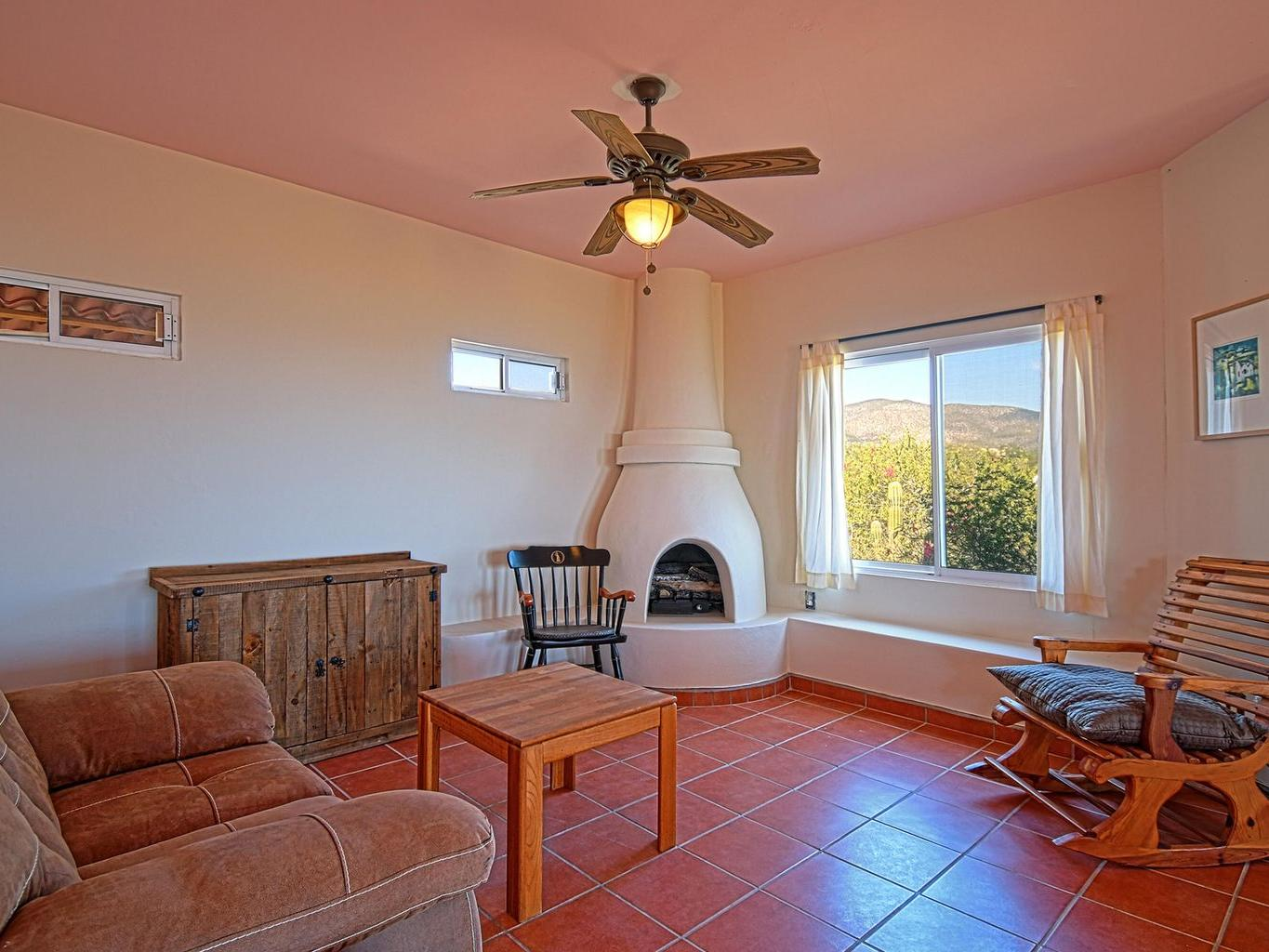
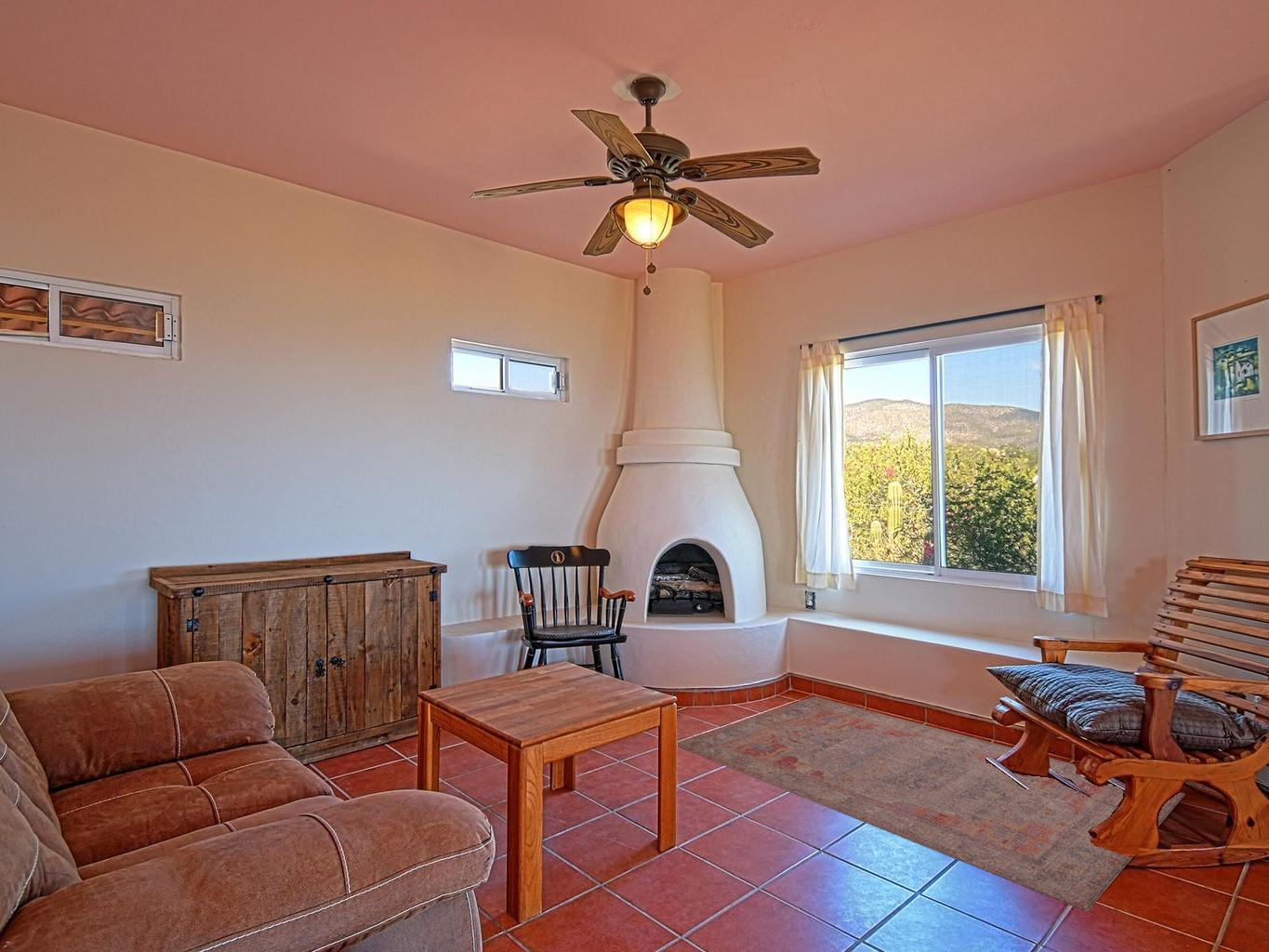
+ rug [677,695,1186,912]
